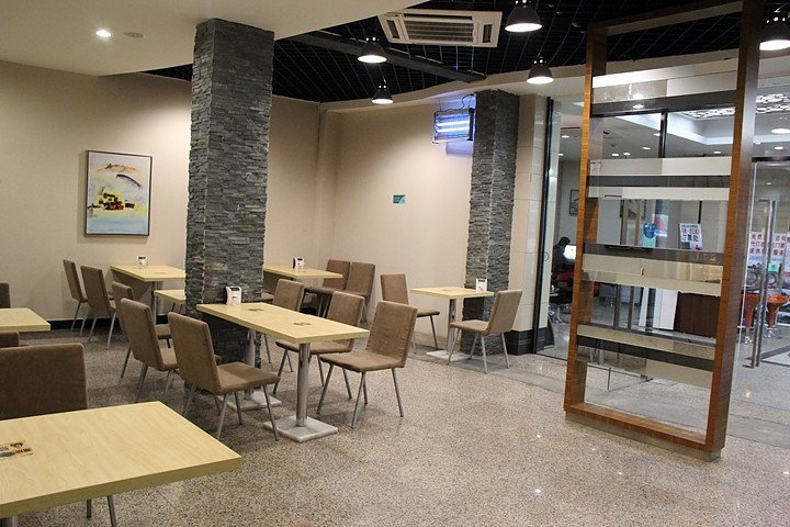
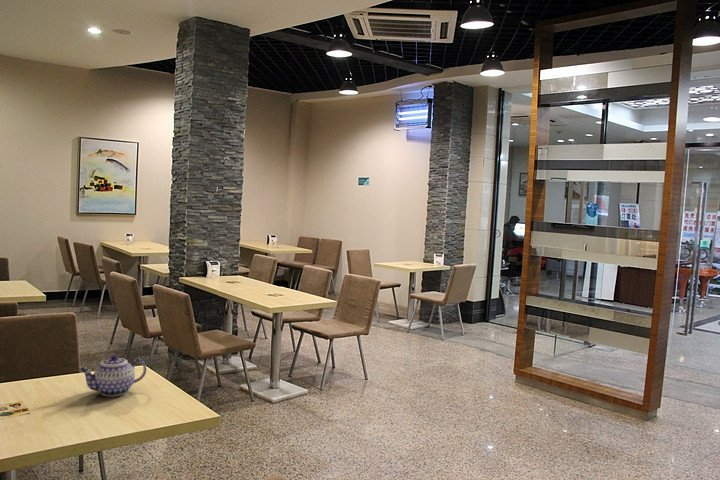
+ teapot [79,354,147,397]
